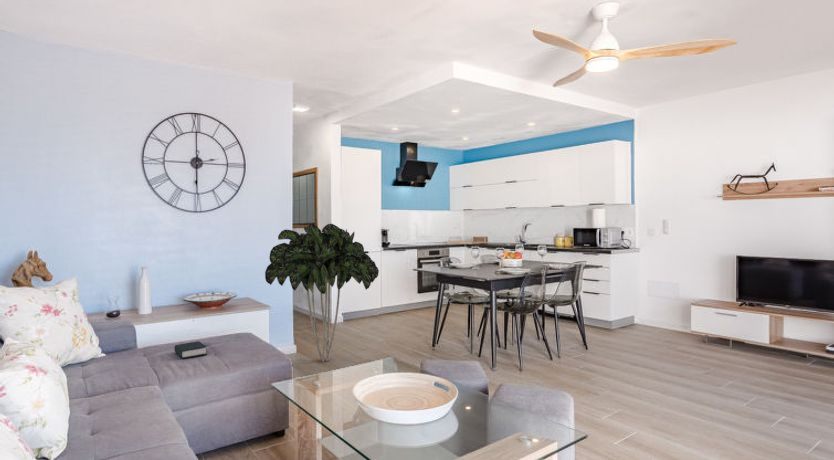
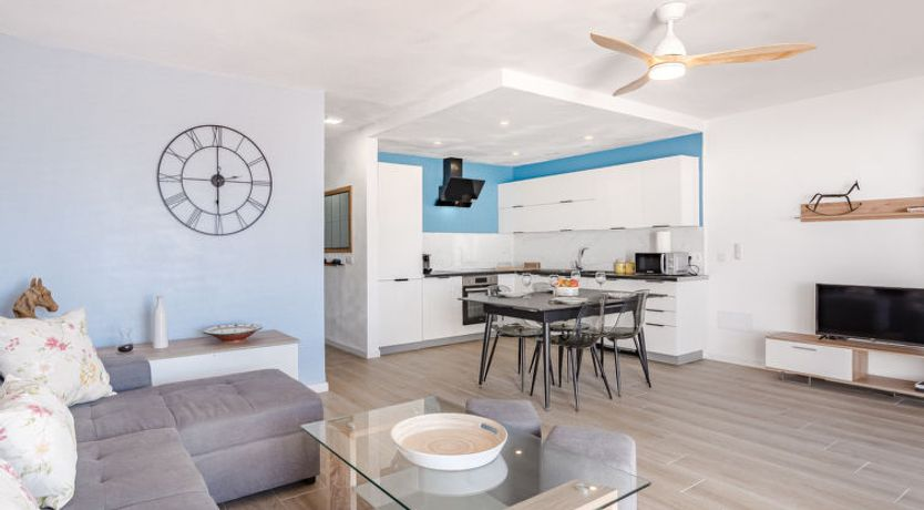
- indoor plant [264,223,380,363]
- book [173,340,208,360]
